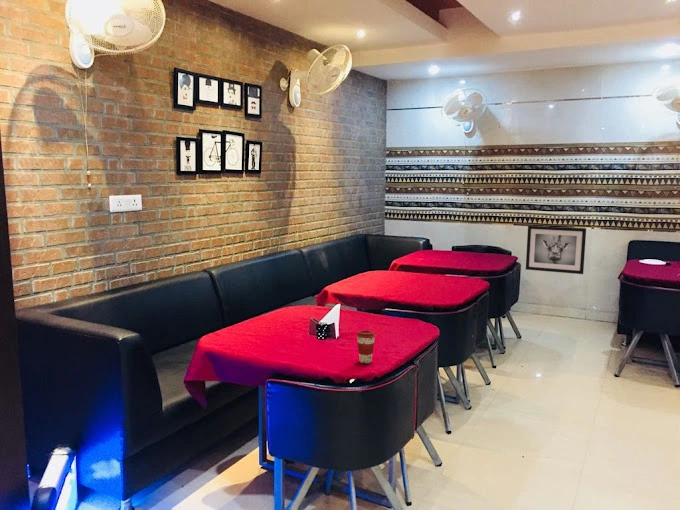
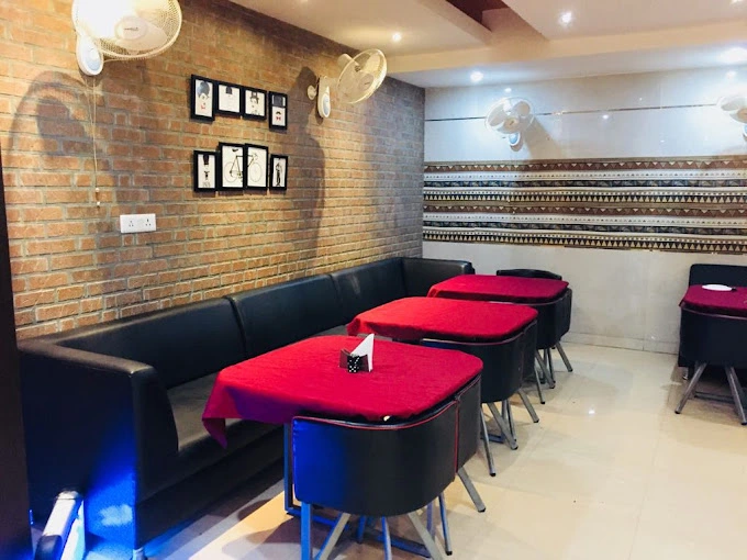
- wall art [525,225,587,275]
- coffee cup [356,330,376,364]
